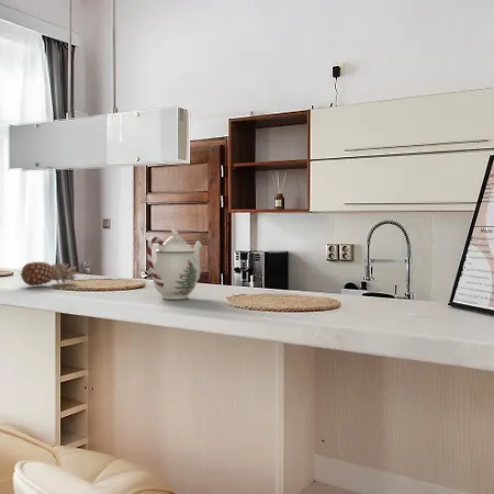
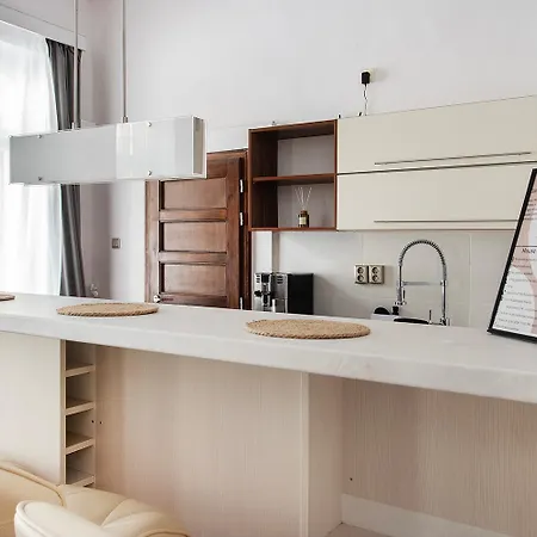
- teapot [146,228,204,301]
- fruit [20,261,81,287]
